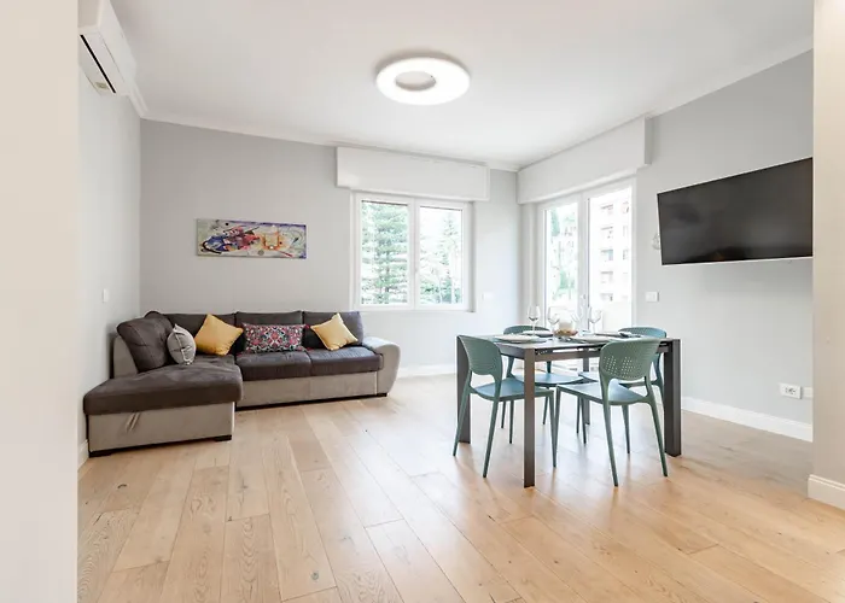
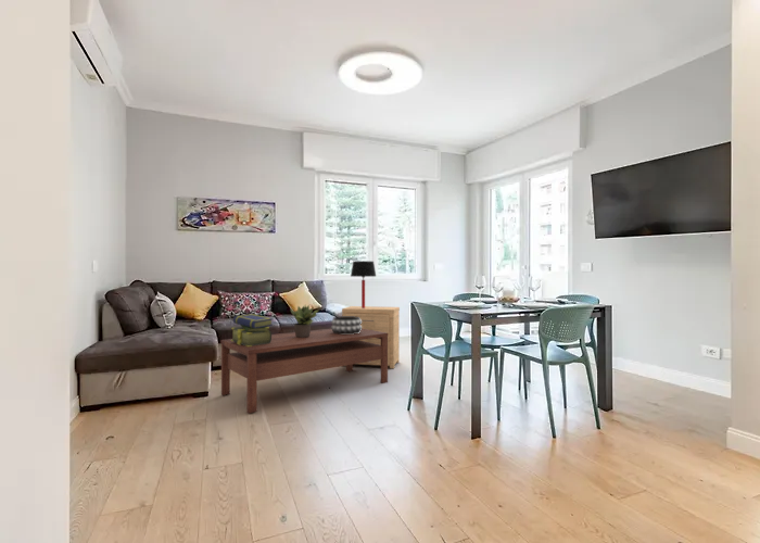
+ table lamp [350,260,377,308]
+ potted plant [290,304,320,338]
+ coffee table [220,328,389,414]
+ decorative bowl [330,315,362,334]
+ side table [341,305,401,369]
+ stack of books [230,313,274,346]
